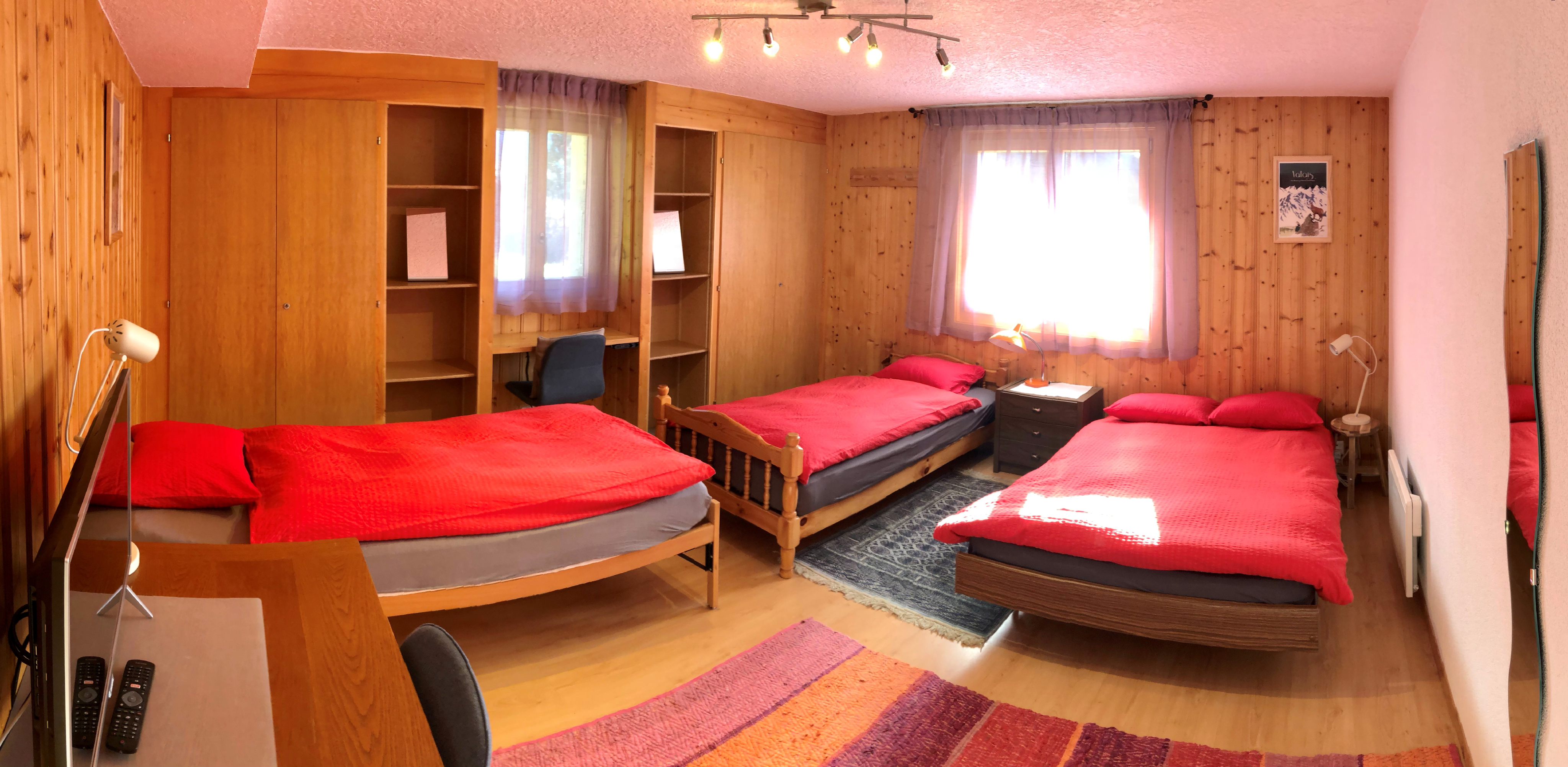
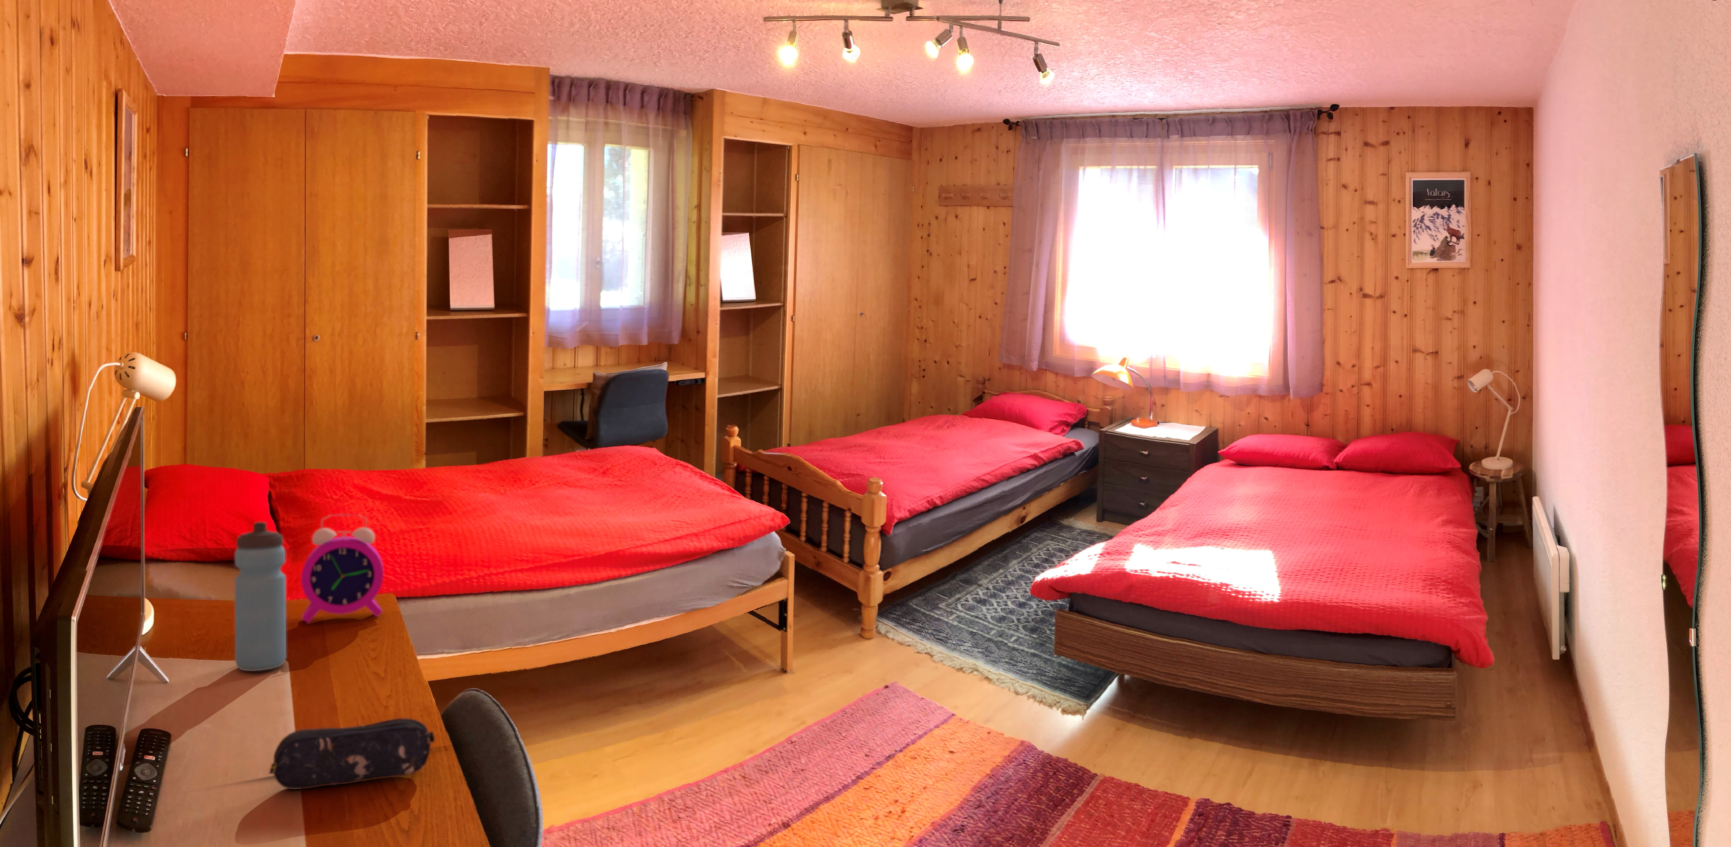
+ water bottle [234,521,287,671]
+ alarm clock [301,514,384,624]
+ pencil case [268,718,435,790]
